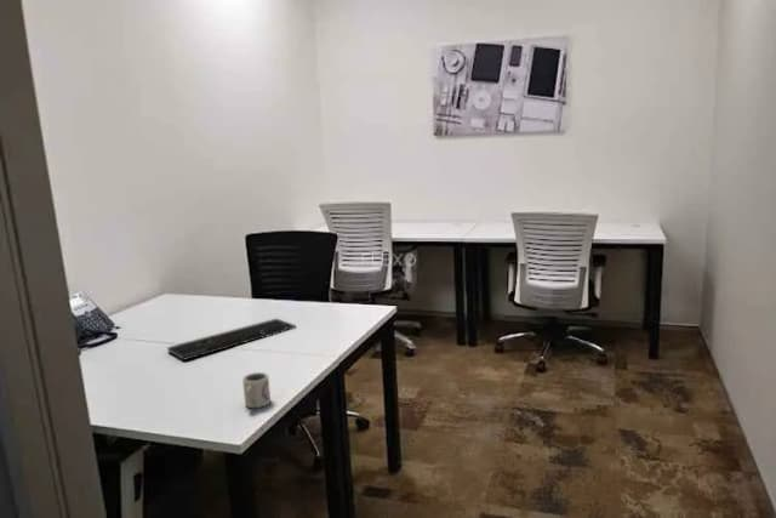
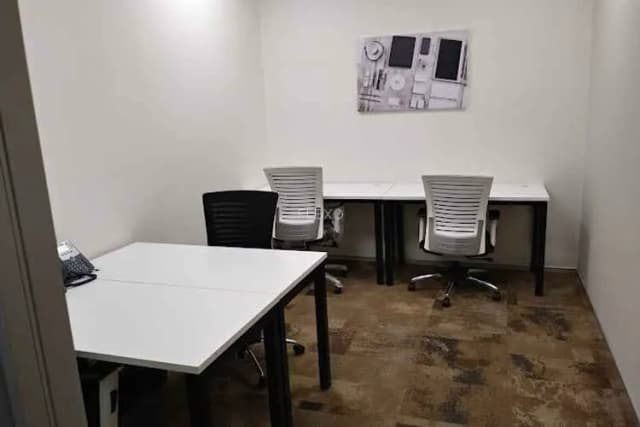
- keyboard [166,318,297,362]
- cup [241,371,272,409]
